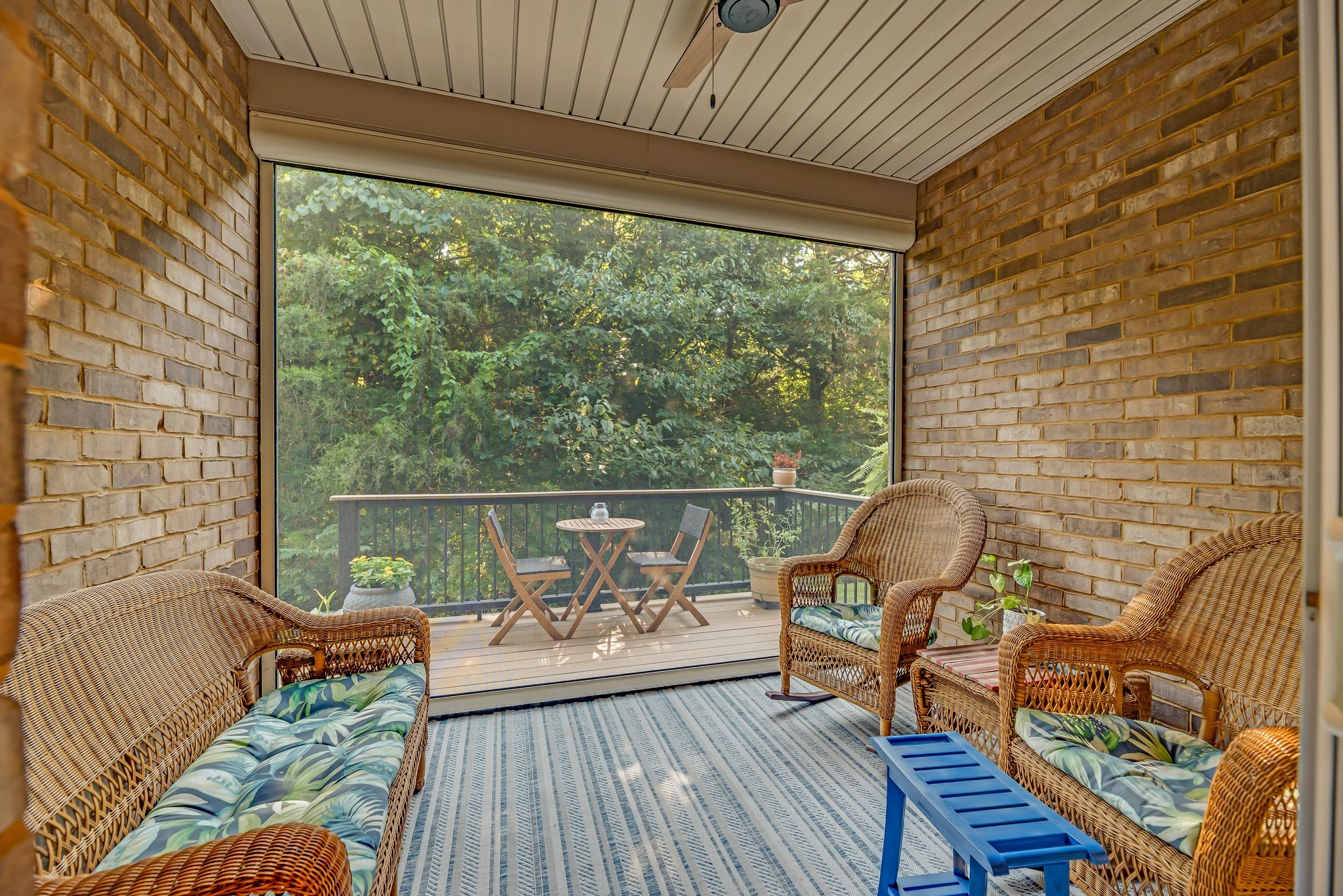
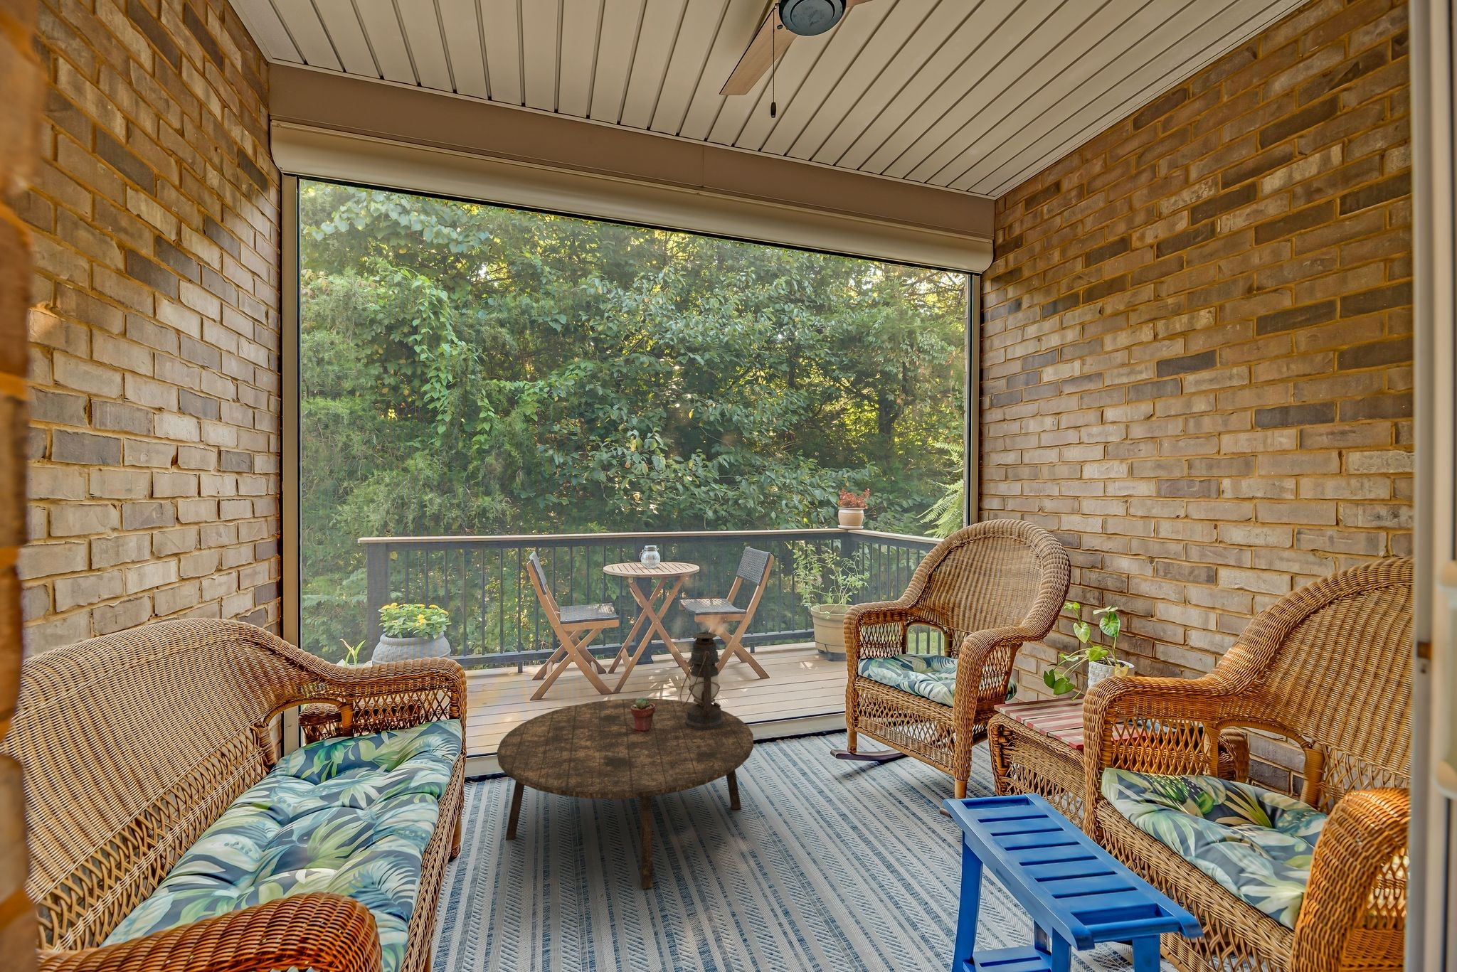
+ lantern [679,630,724,730]
+ potted succulent [631,696,655,731]
+ coffee table [497,698,754,890]
